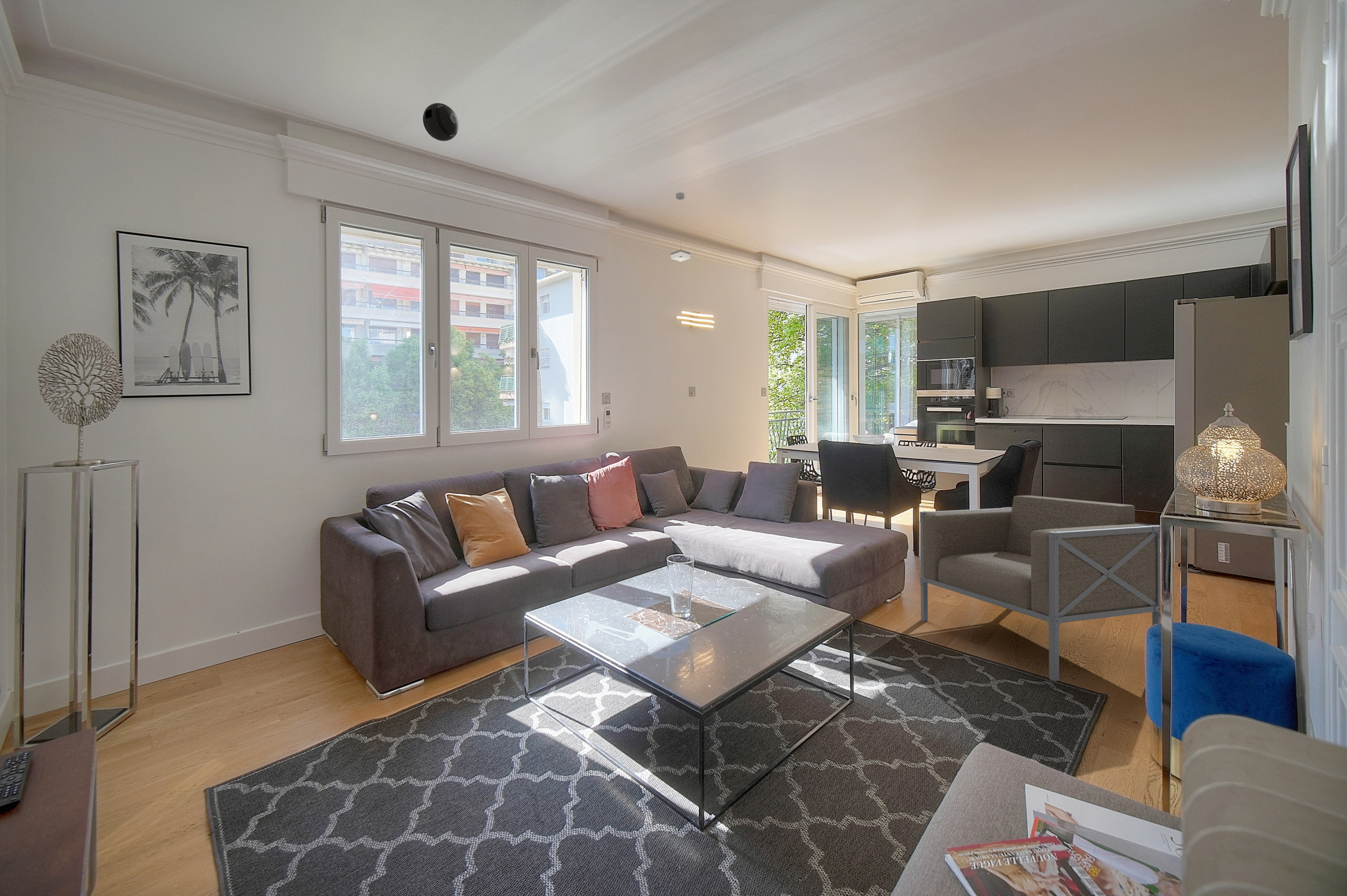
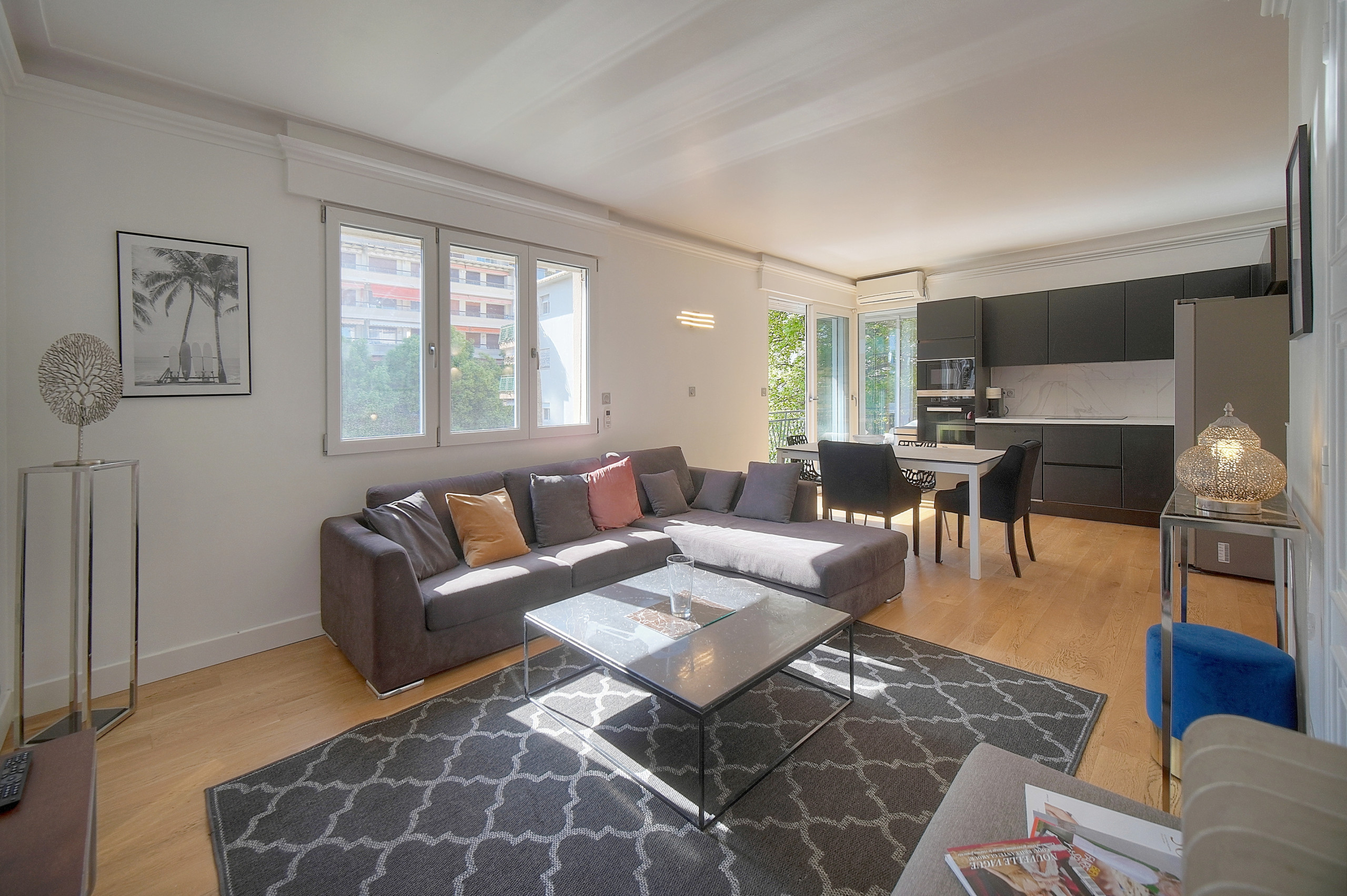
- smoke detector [423,103,459,142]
- armchair [919,495,1161,682]
- pendant lamp [670,192,691,263]
